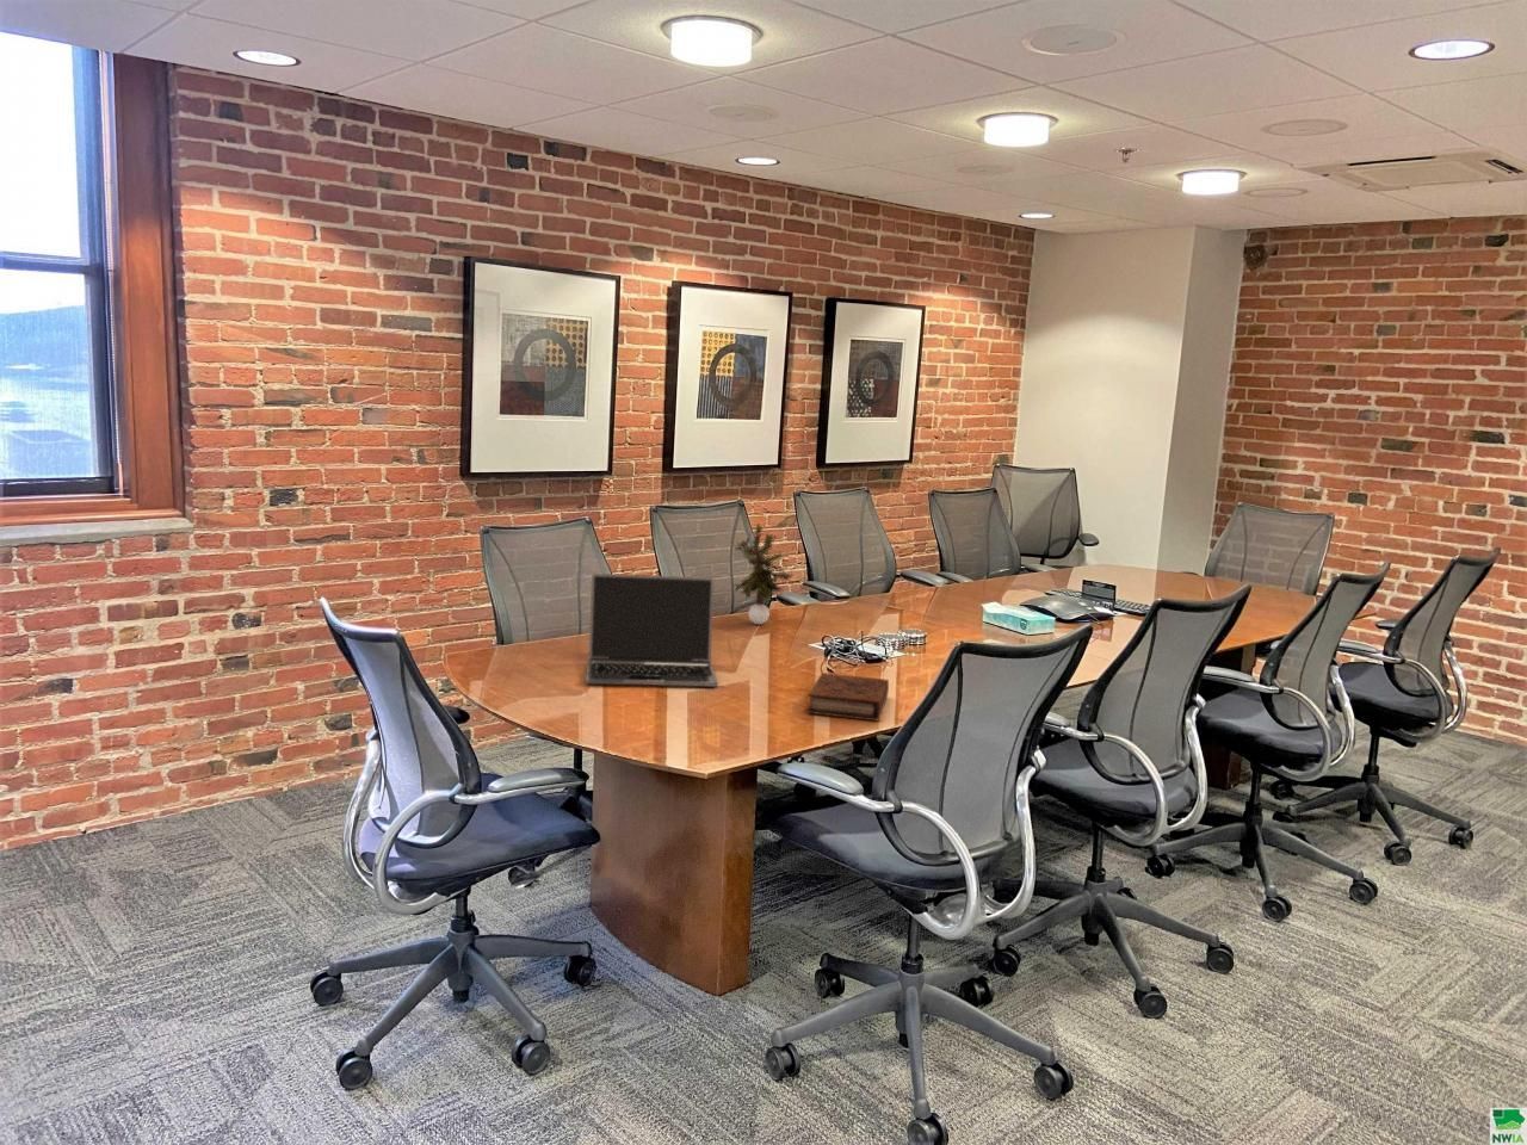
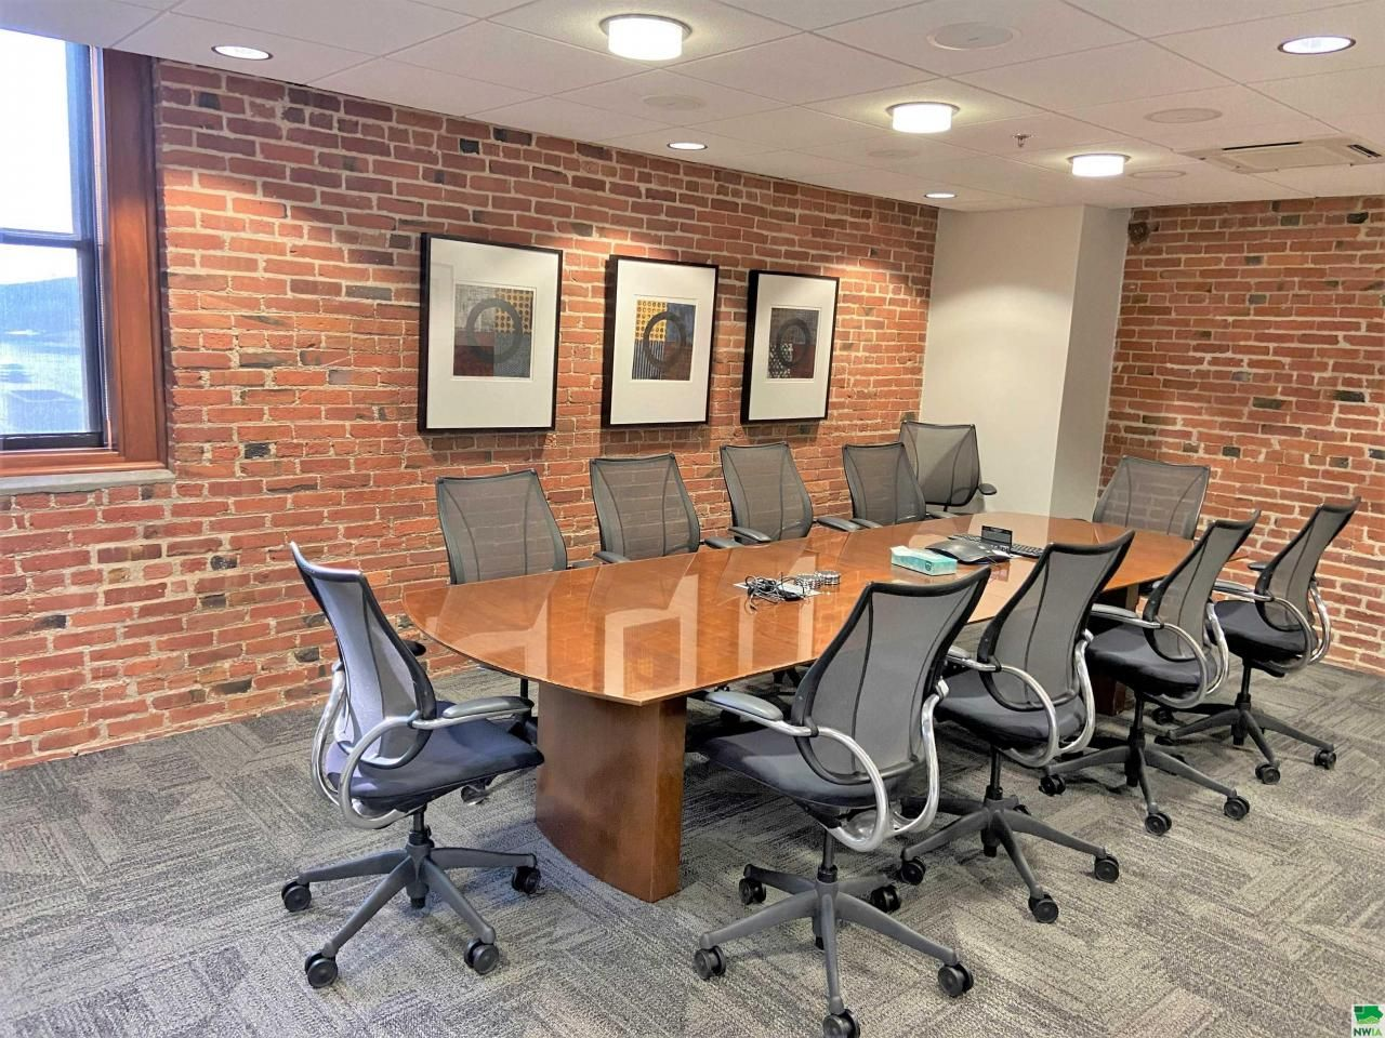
- book [807,671,890,722]
- potted plant [732,521,796,625]
- laptop [584,572,718,688]
